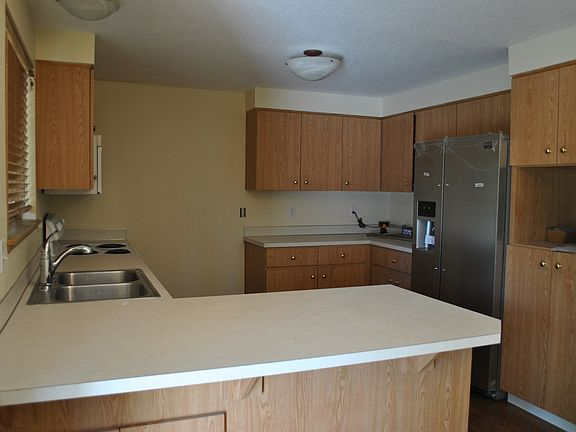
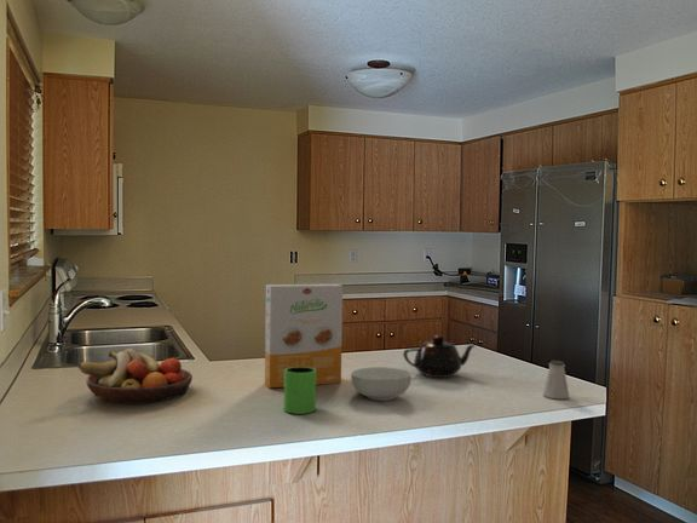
+ mug [283,367,317,415]
+ cereal box [264,283,344,389]
+ saltshaker [542,360,570,400]
+ cereal bowl [350,366,413,402]
+ fruit bowl [76,347,194,406]
+ teapot [402,334,477,379]
